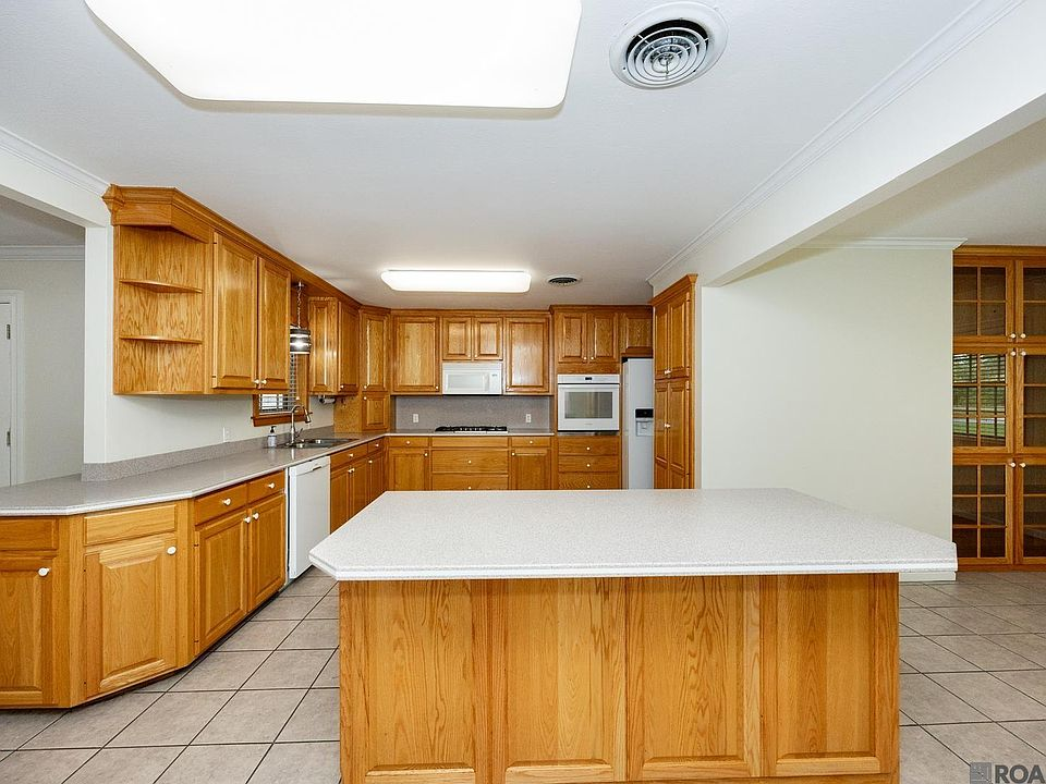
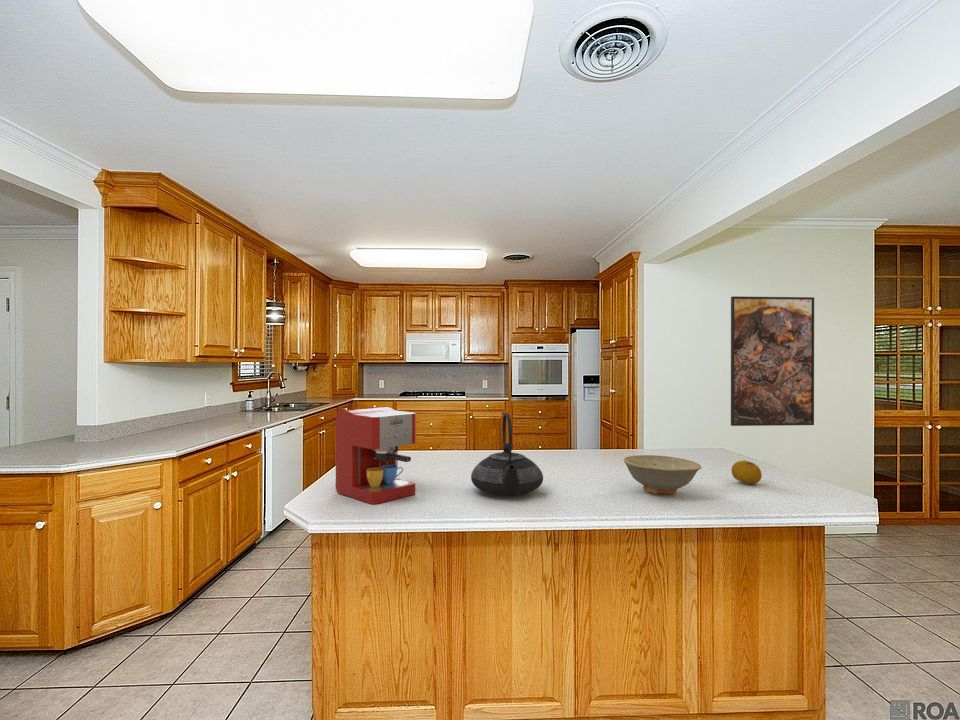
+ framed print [730,295,815,427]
+ coffee maker [335,406,417,505]
+ fruit [731,459,763,485]
+ teapot [470,412,544,496]
+ dish [623,454,702,496]
